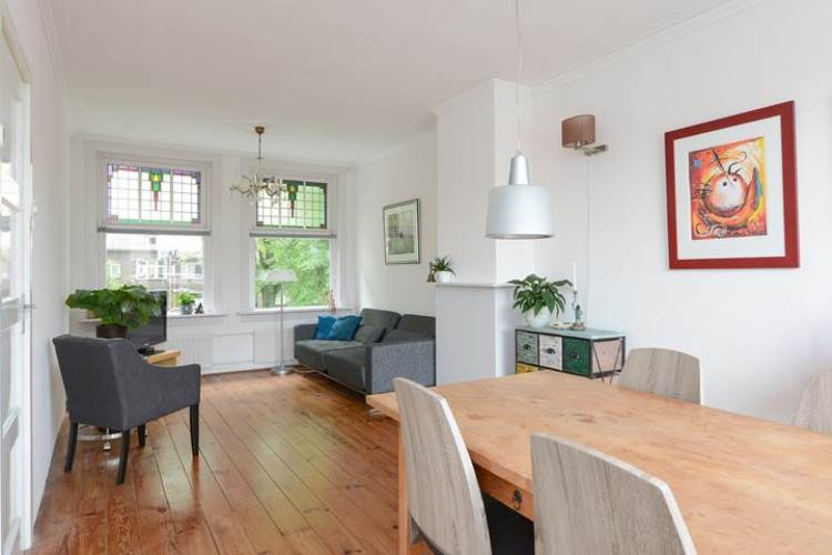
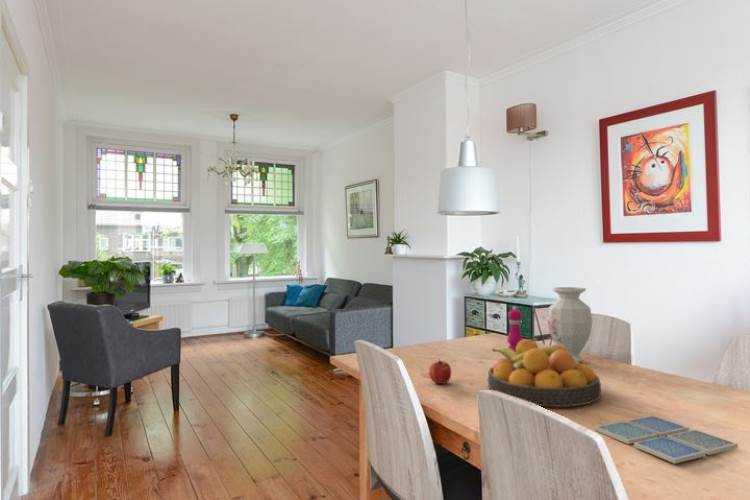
+ vase [546,286,593,364]
+ pepper mill [506,305,524,352]
+ drink coaster [594,415,739,465]
+ fruit [428,358,452,385]
+ fruit bowl [487,338,602,408]
